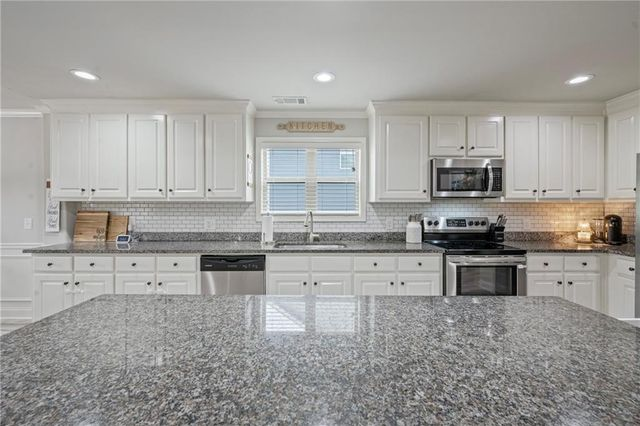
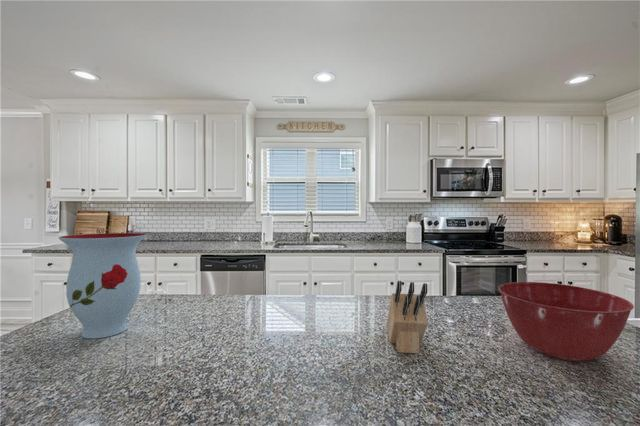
+ vase [58,232,148,339]
+ knife block [385,280,429,355]
+ mixing bowl [497,281,635,363]
